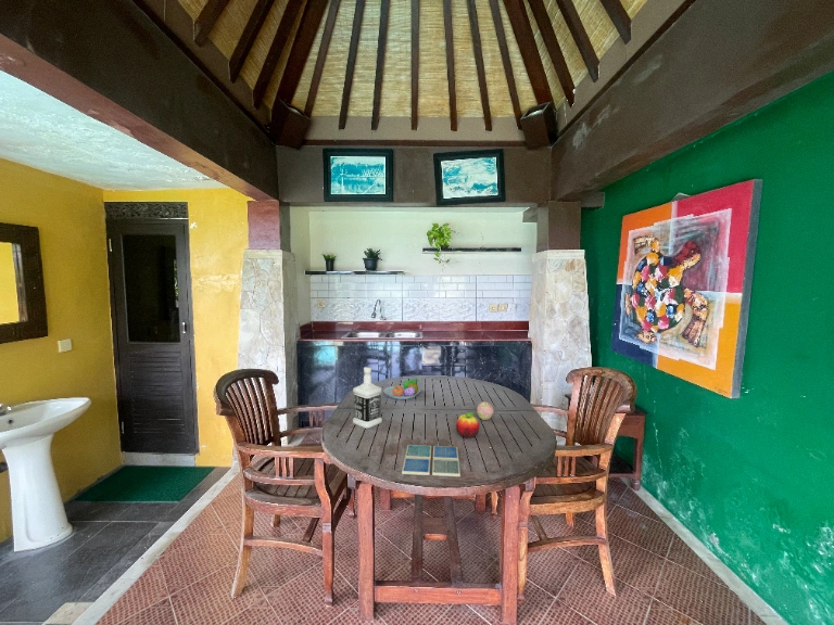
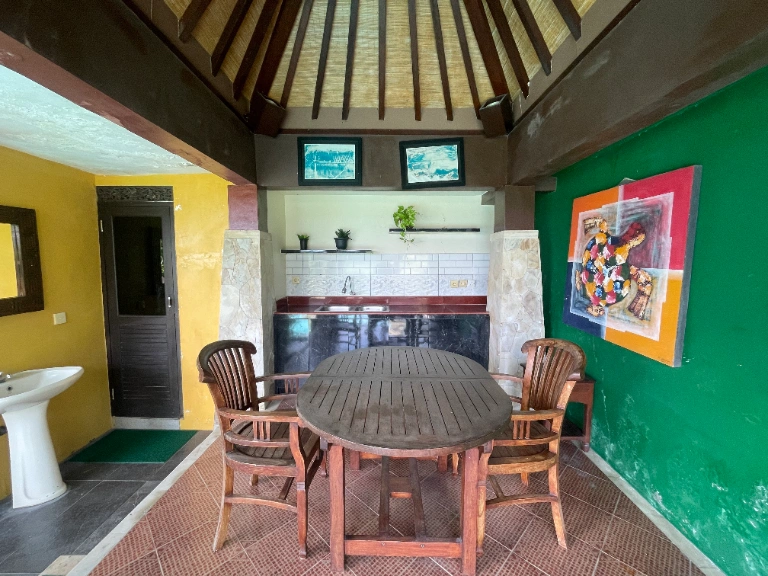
- apple [476,400,495,421]
- fruit [455,411,480,439]
- fruit bowl [382,378,421,400]
- bottle [352,366,383,430]
- drink coaster [401,444,462,477]
